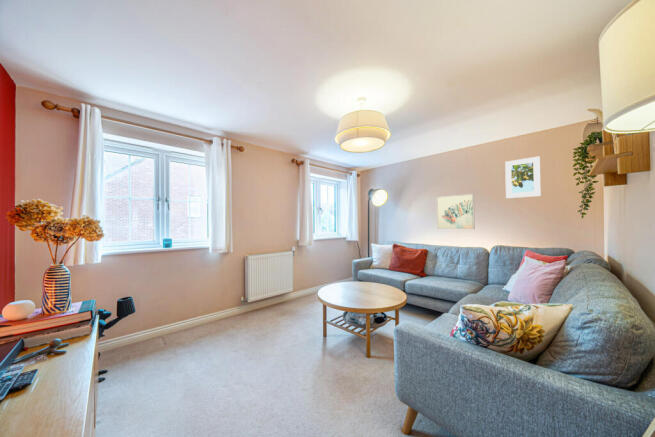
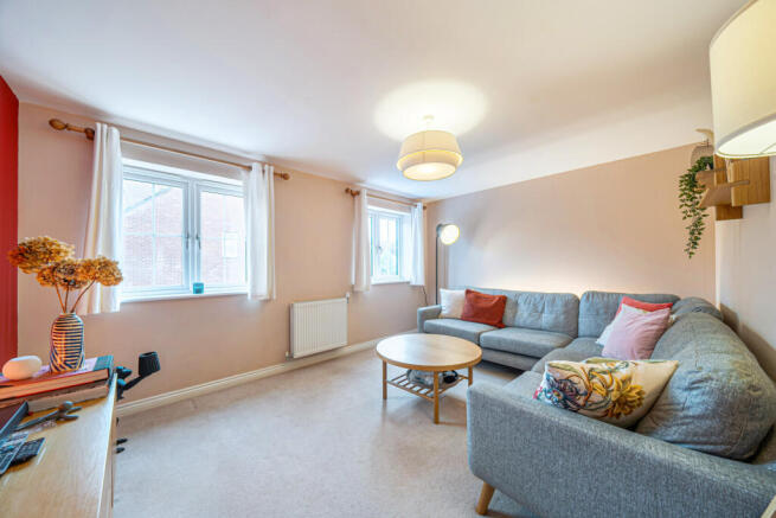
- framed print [504,155,542,199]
- wall art [436,193,476,230]
